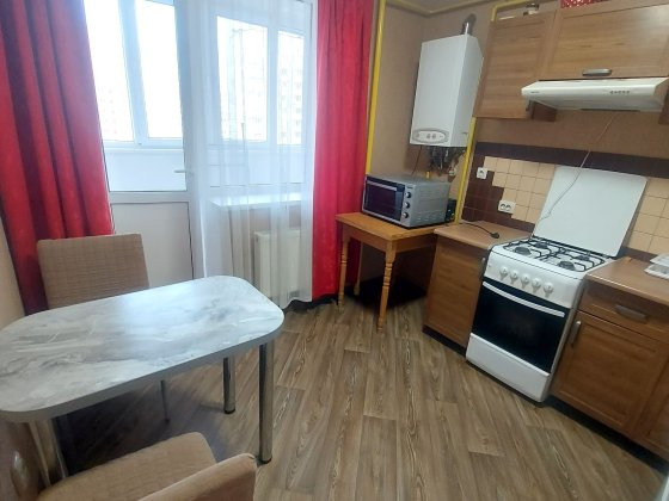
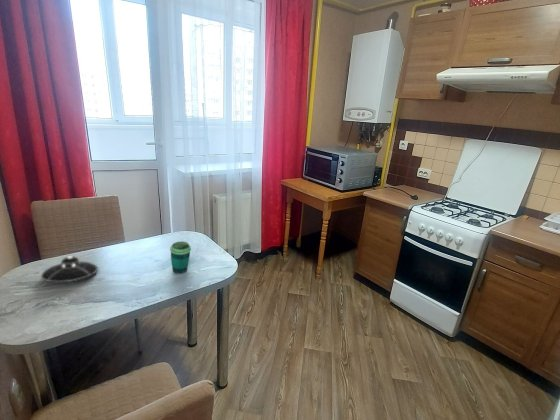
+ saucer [40,255,99,283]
+ cup [169,240,192,274]
